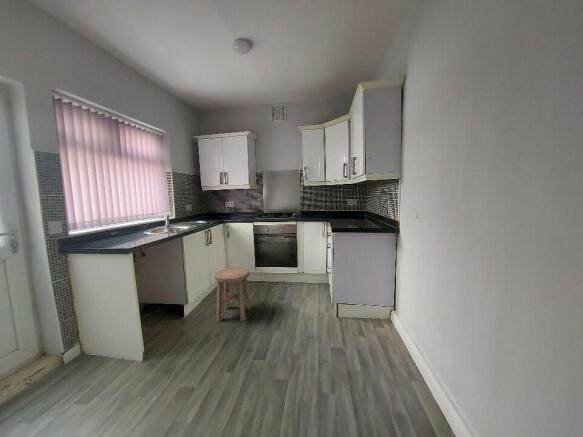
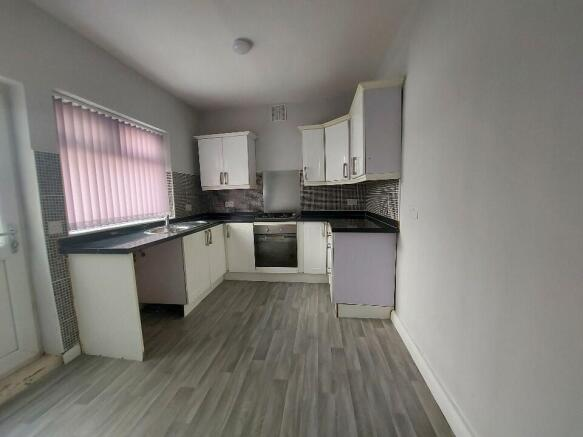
- stool [214,267,252,322]
